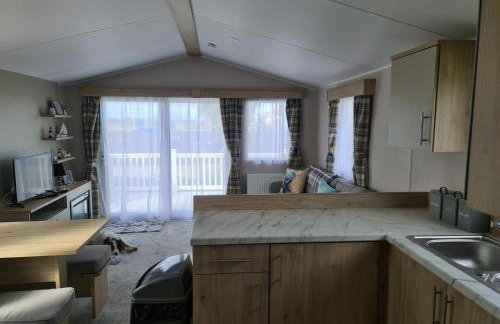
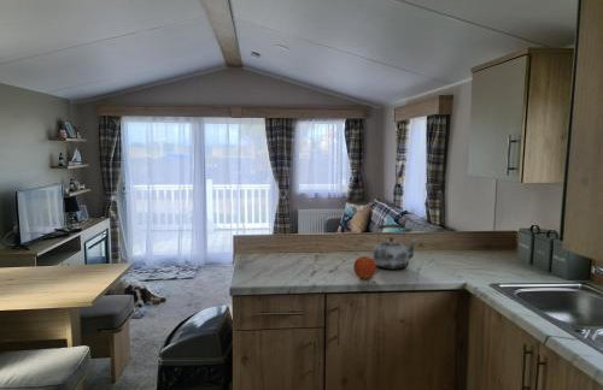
+ kettle [371,223,417,271]
+ fruit [352,255,377,280]
